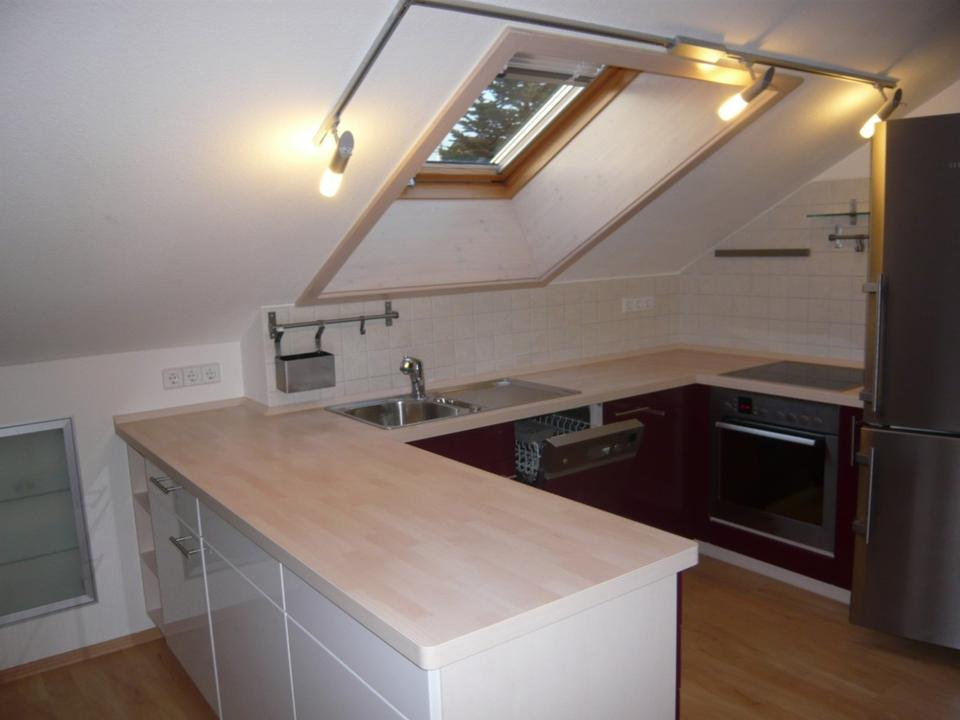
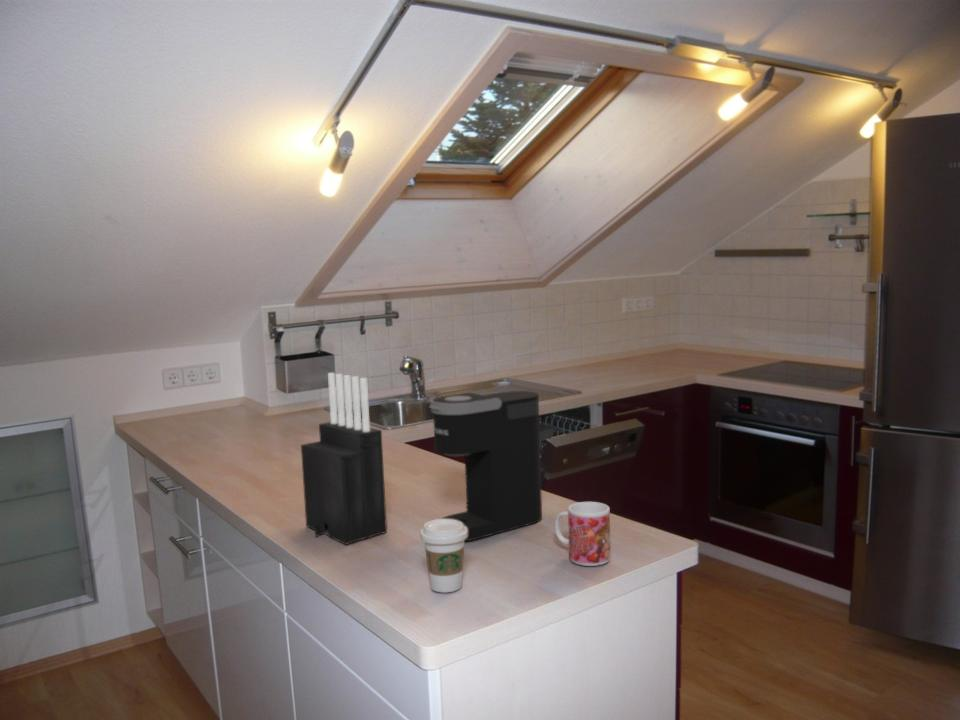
+ coffee cup [419,518,468,594]
+ coffee maker [428,390,543,542]
+ mug [554,501,611,567]
+ knife block [300,372,388,546]
